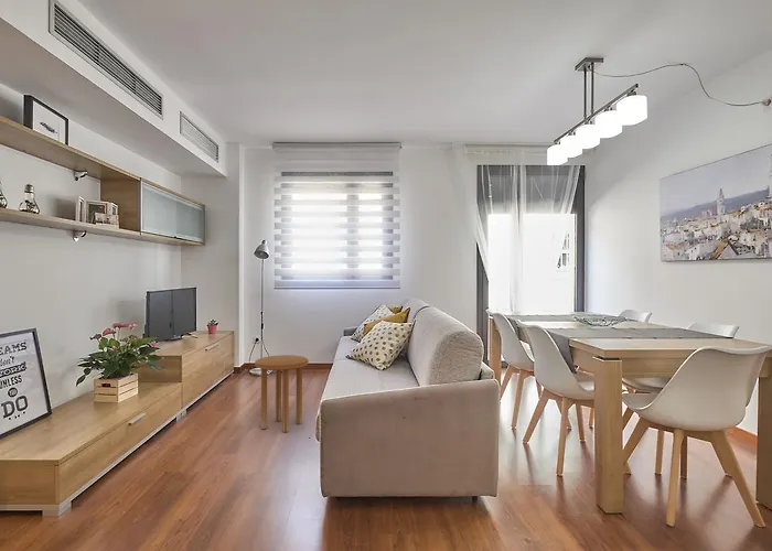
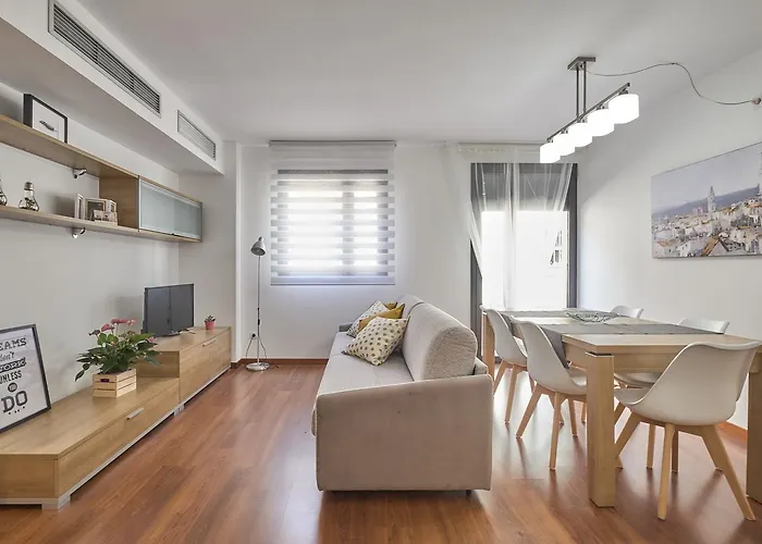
- side table [254,354,310,433]
